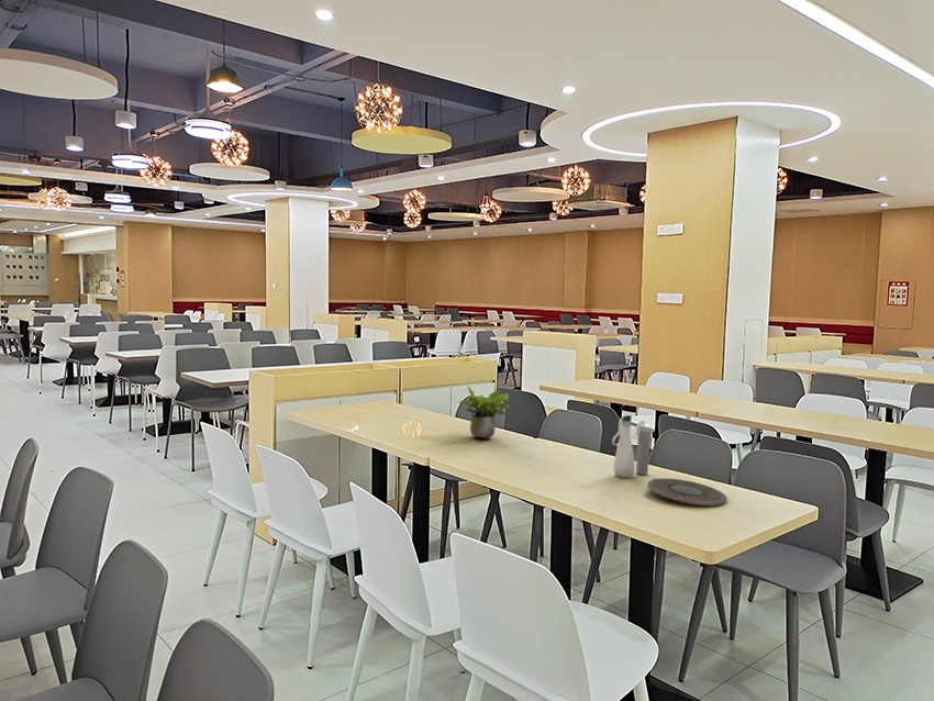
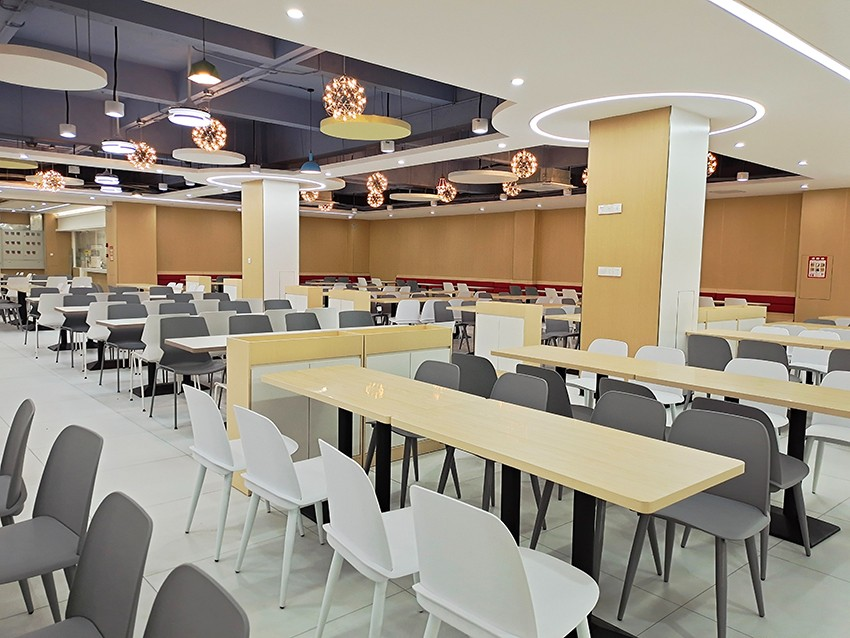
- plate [646,477,727,507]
- water bottle [611,414,651,479]
- potted plant [457,386,514,439]
